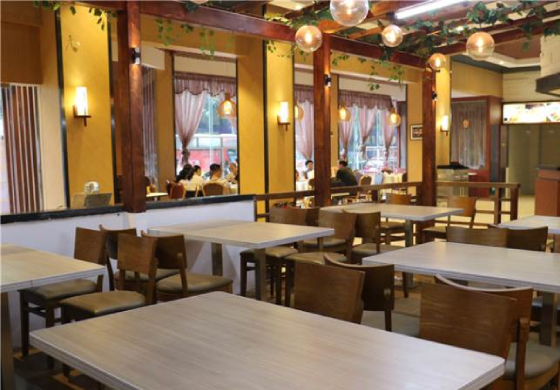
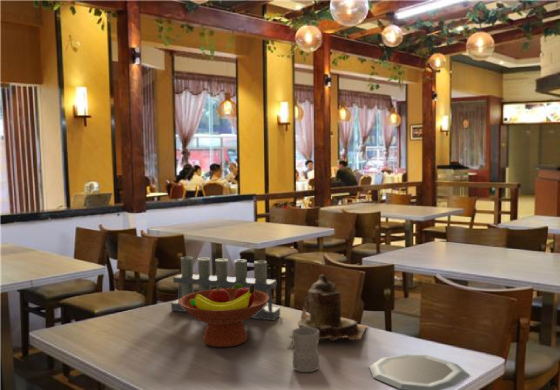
+ mug [291,327,320,373]
+ teapot [288,274,368,343]
+ plate [368,353,470,390]
+ fruit bowl [179,284,269,348]
+ candle holder [170,256,281,321]
